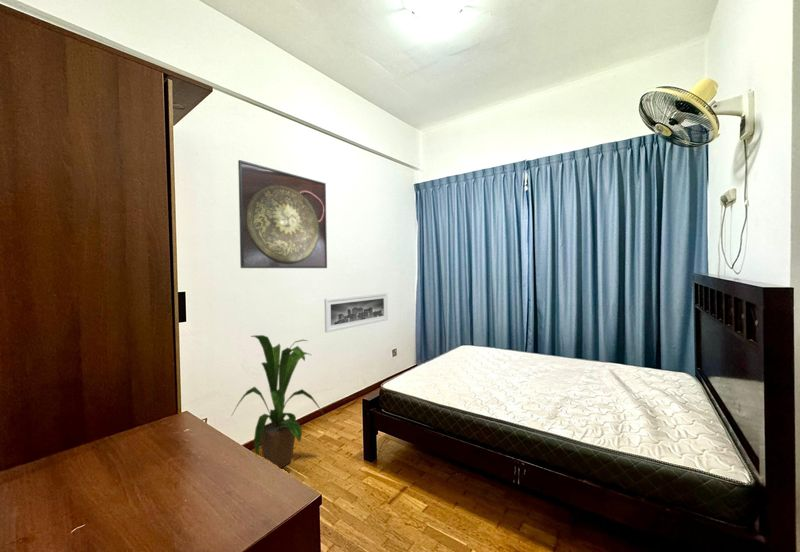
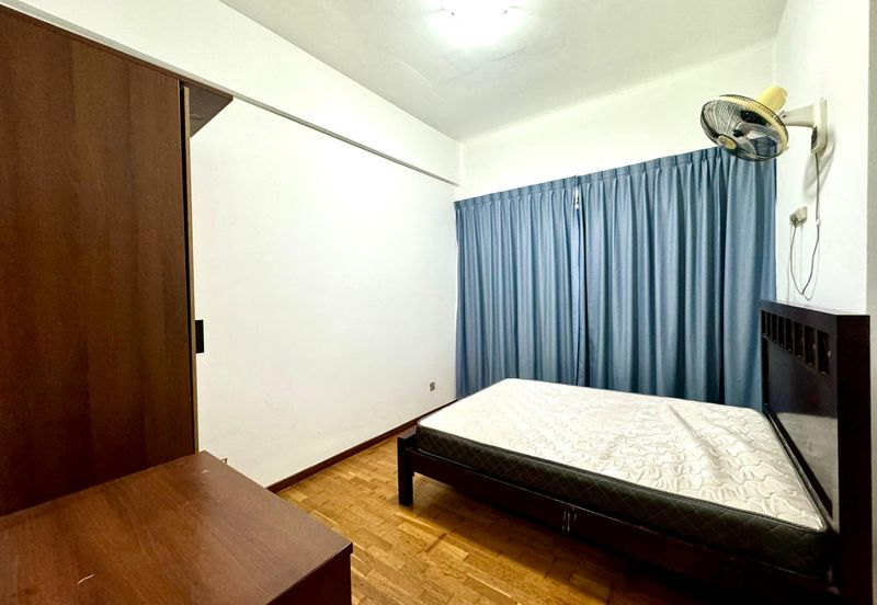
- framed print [237,159,328,269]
- house plant [230,334,329,469]
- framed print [323,292,389,334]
